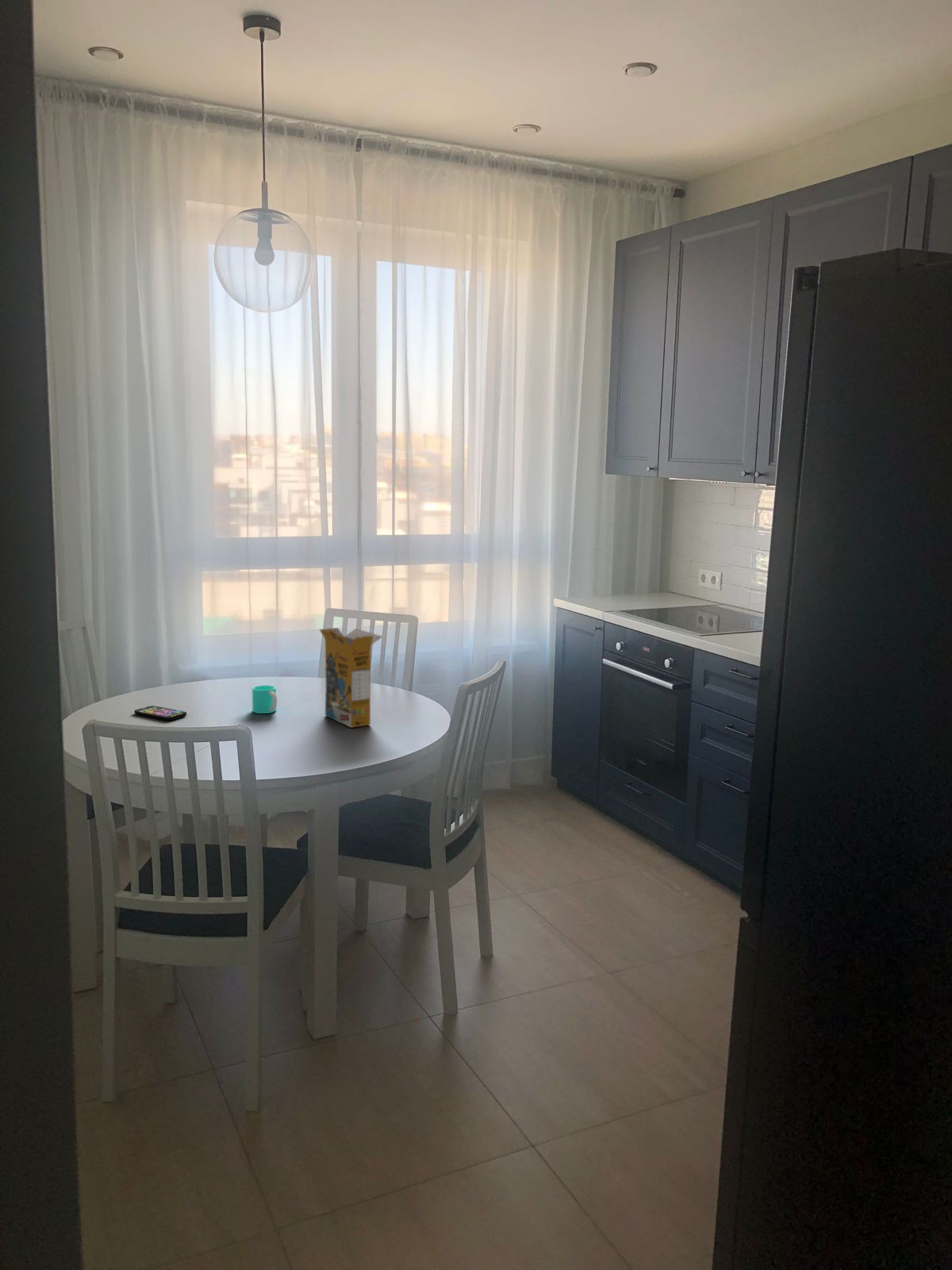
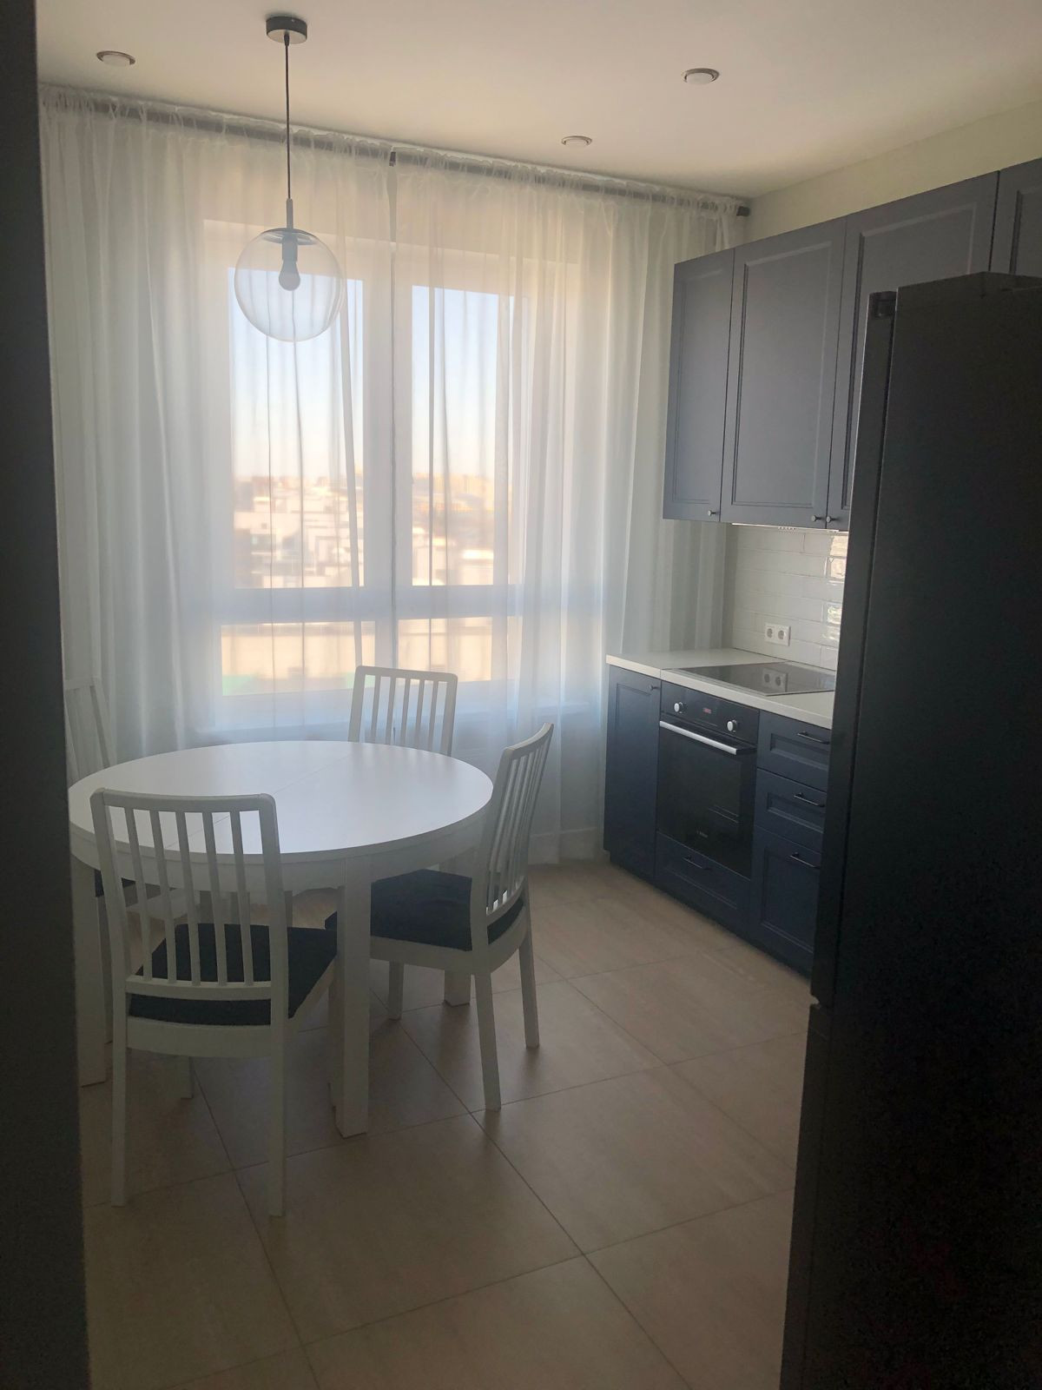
- cup [251,684,278,714]
- smartphone [134,705,187,721]
- cereal box [319,627,383,729]
